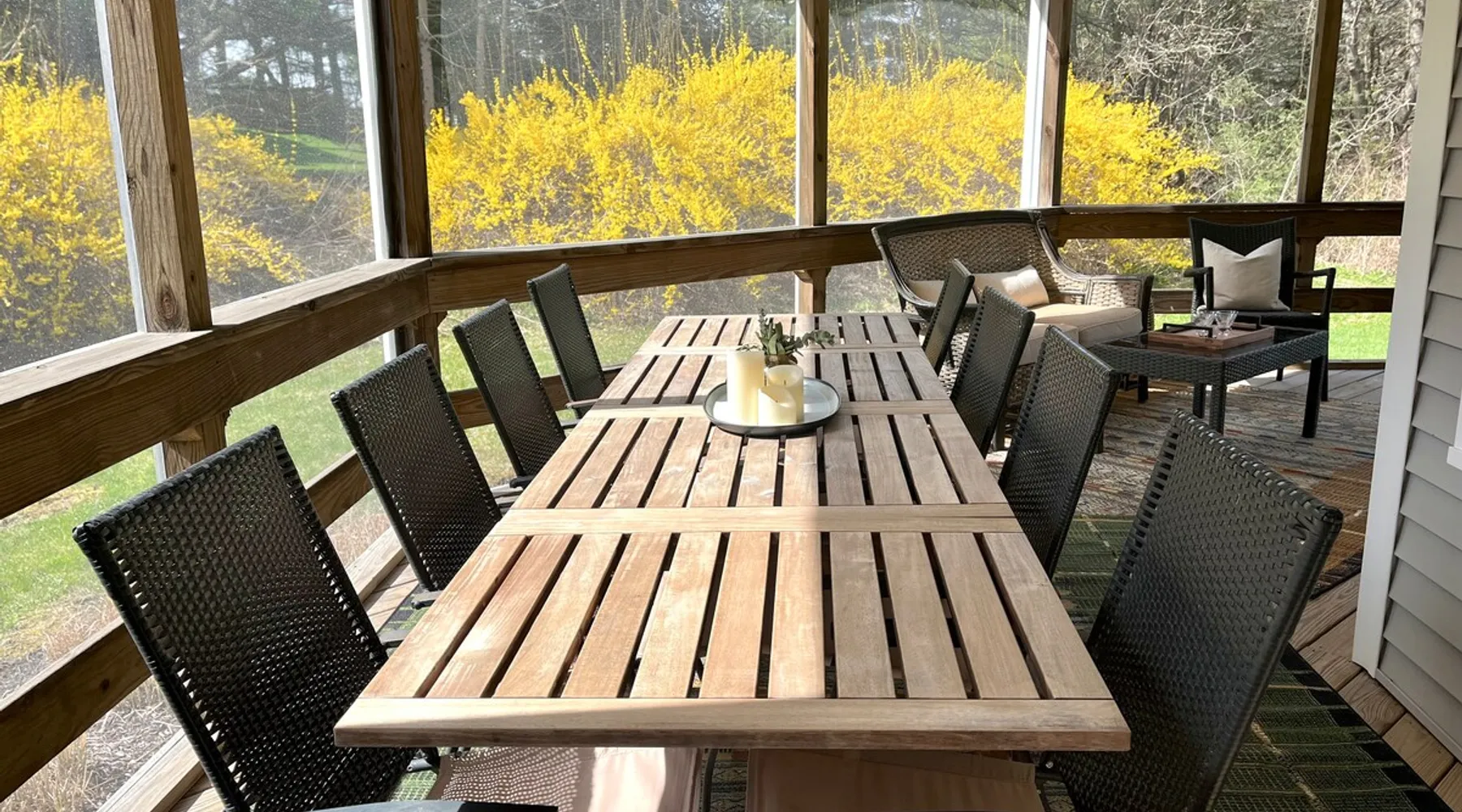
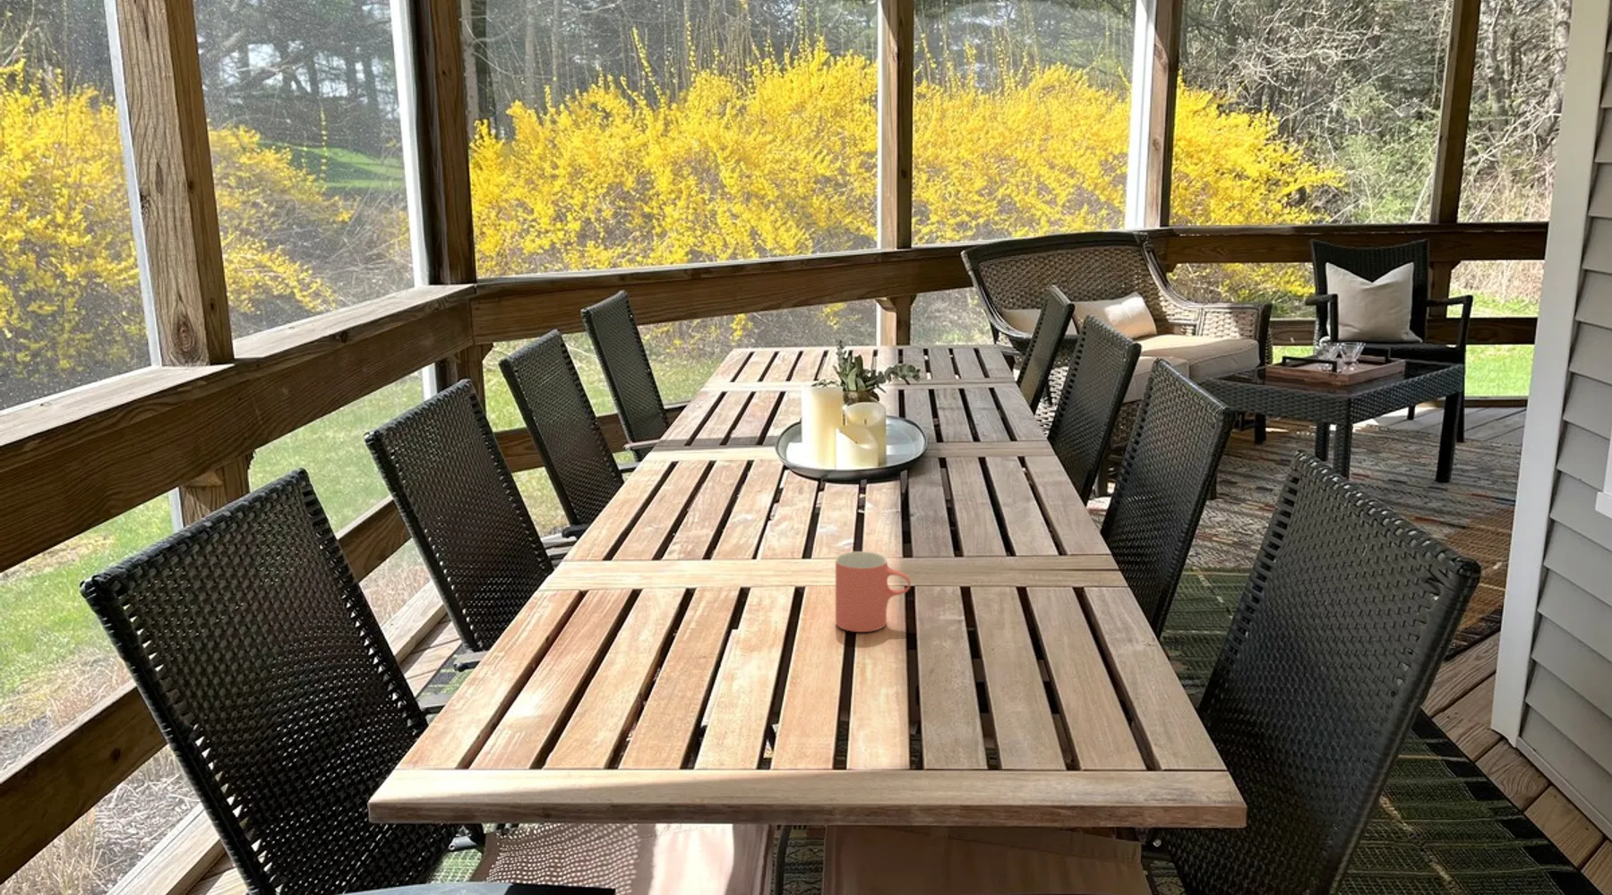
+ cup [835,550,912,633]
